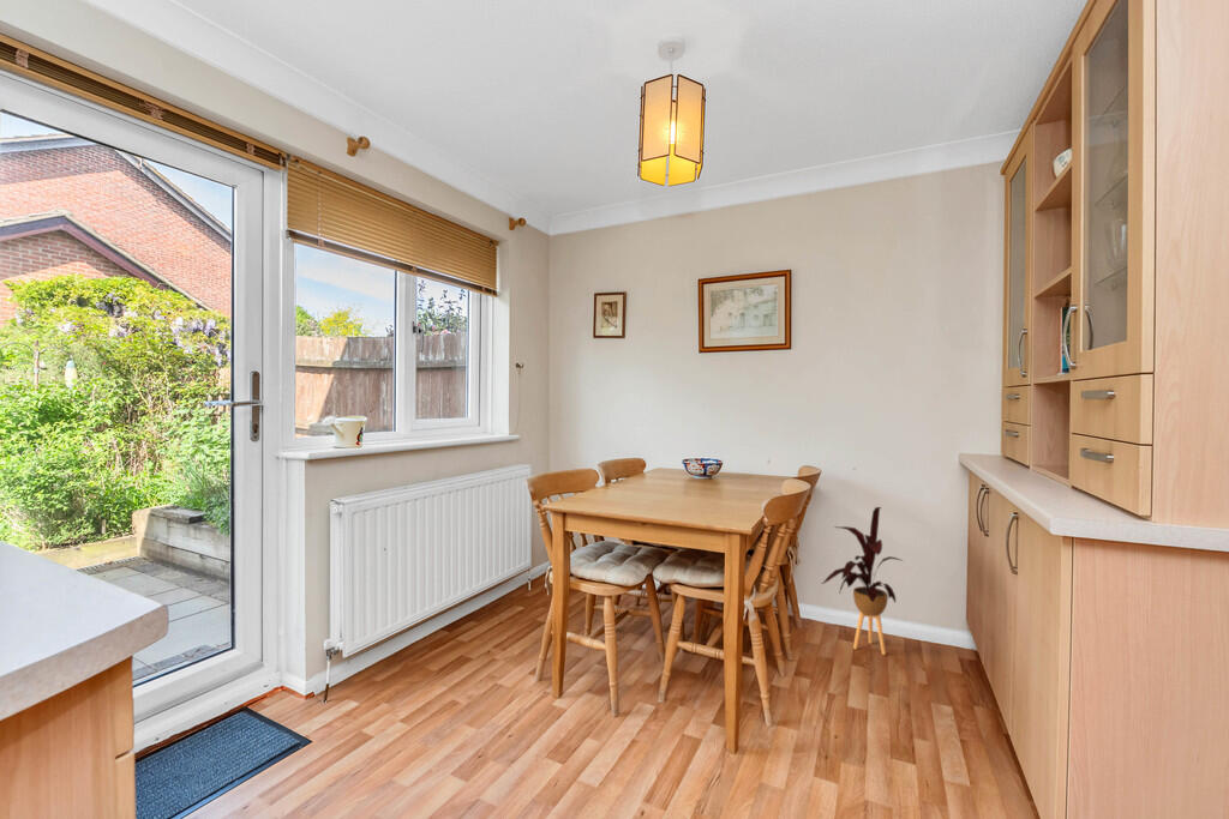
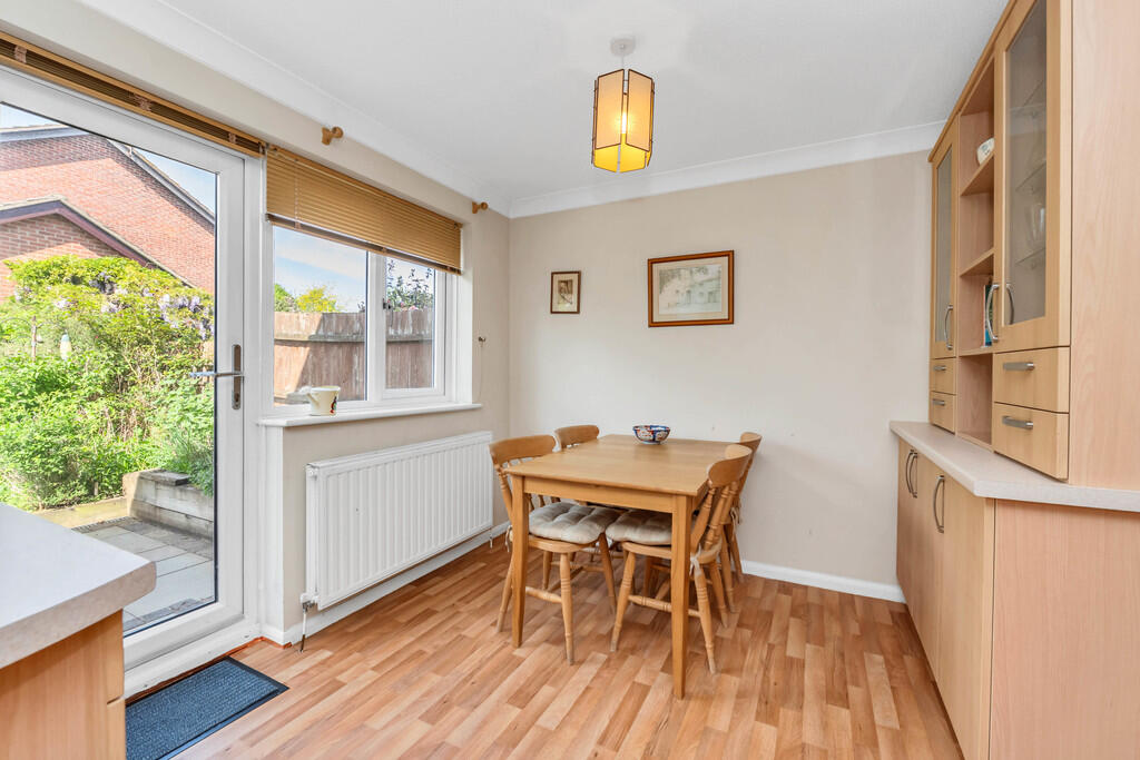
- house plant [821,506,904,656]
